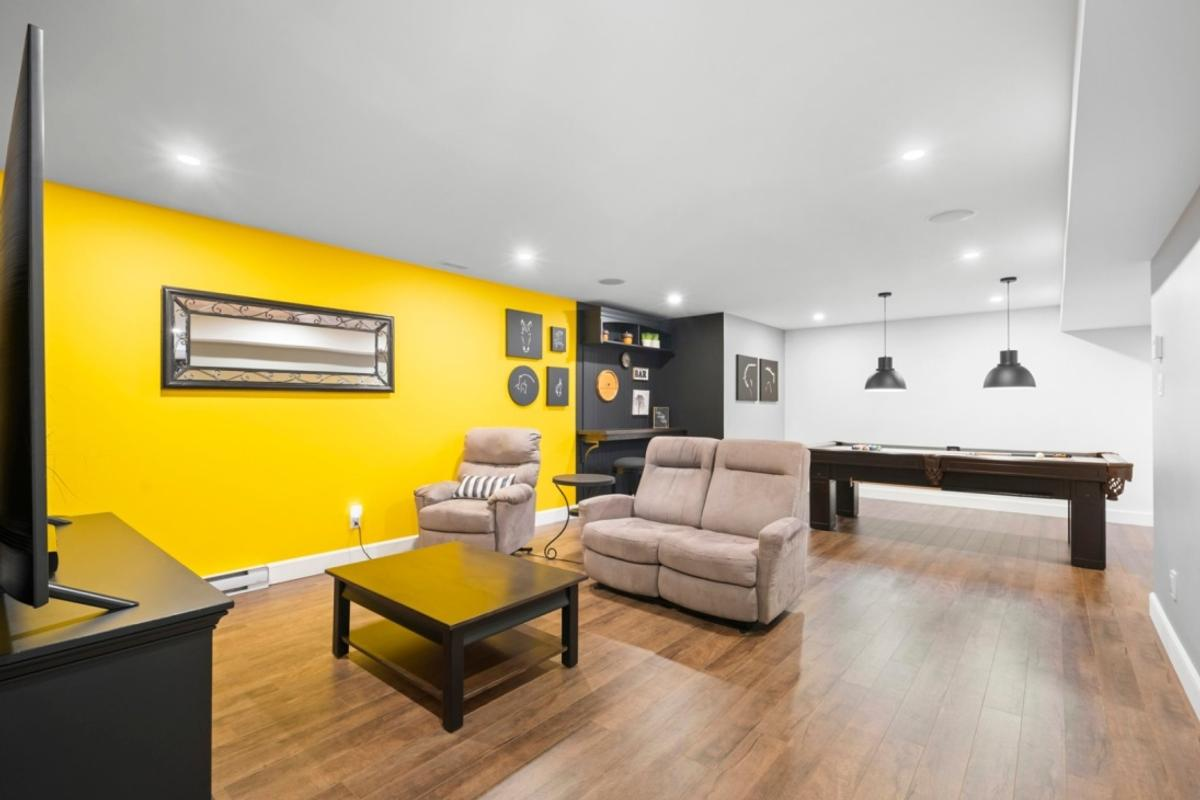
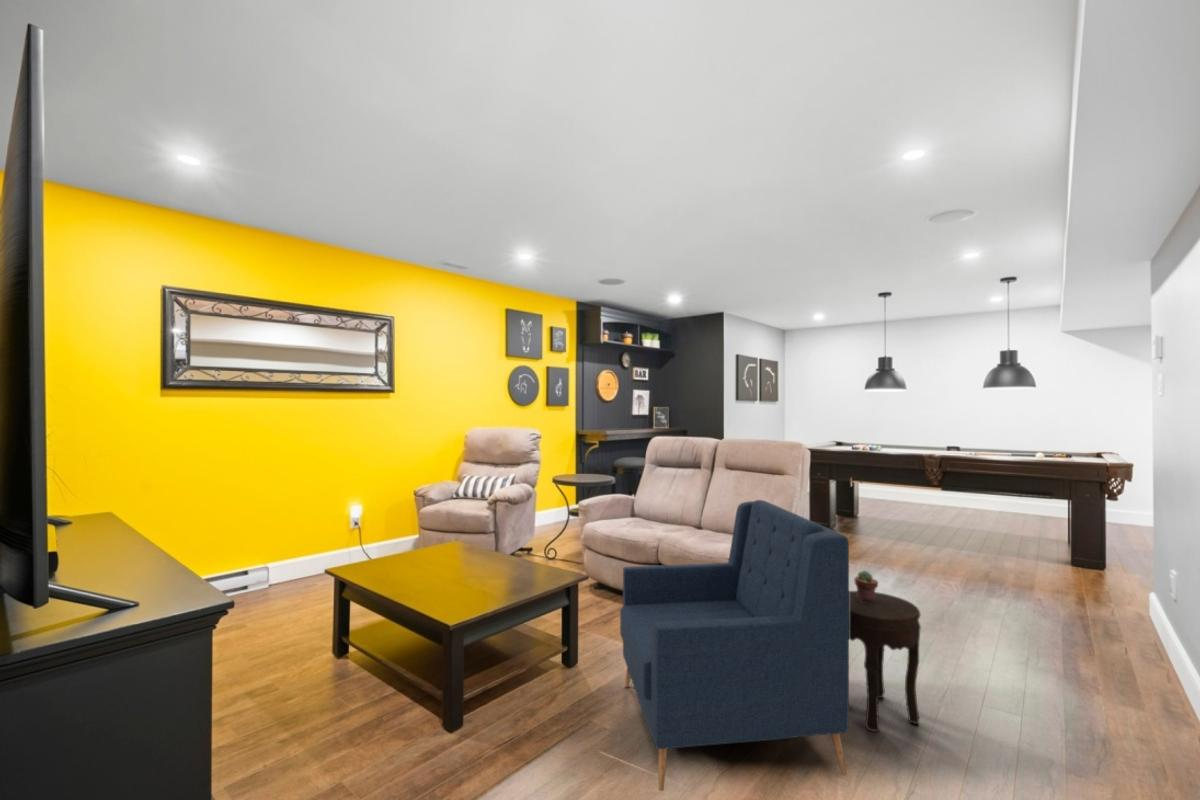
+ potted succulent [853,569,879,602]
+ side table [849,590,922,733]
+ armchair [619,499,850,792]
